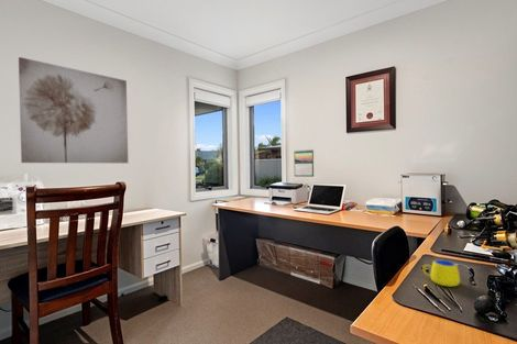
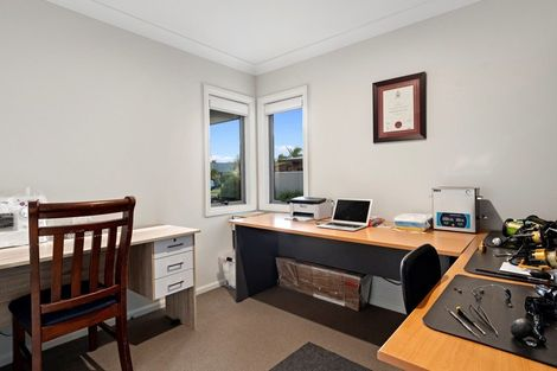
- calendar [293,148,315,178]
- wall art [18,56,130,164]
- mug [421,259,461,288]
